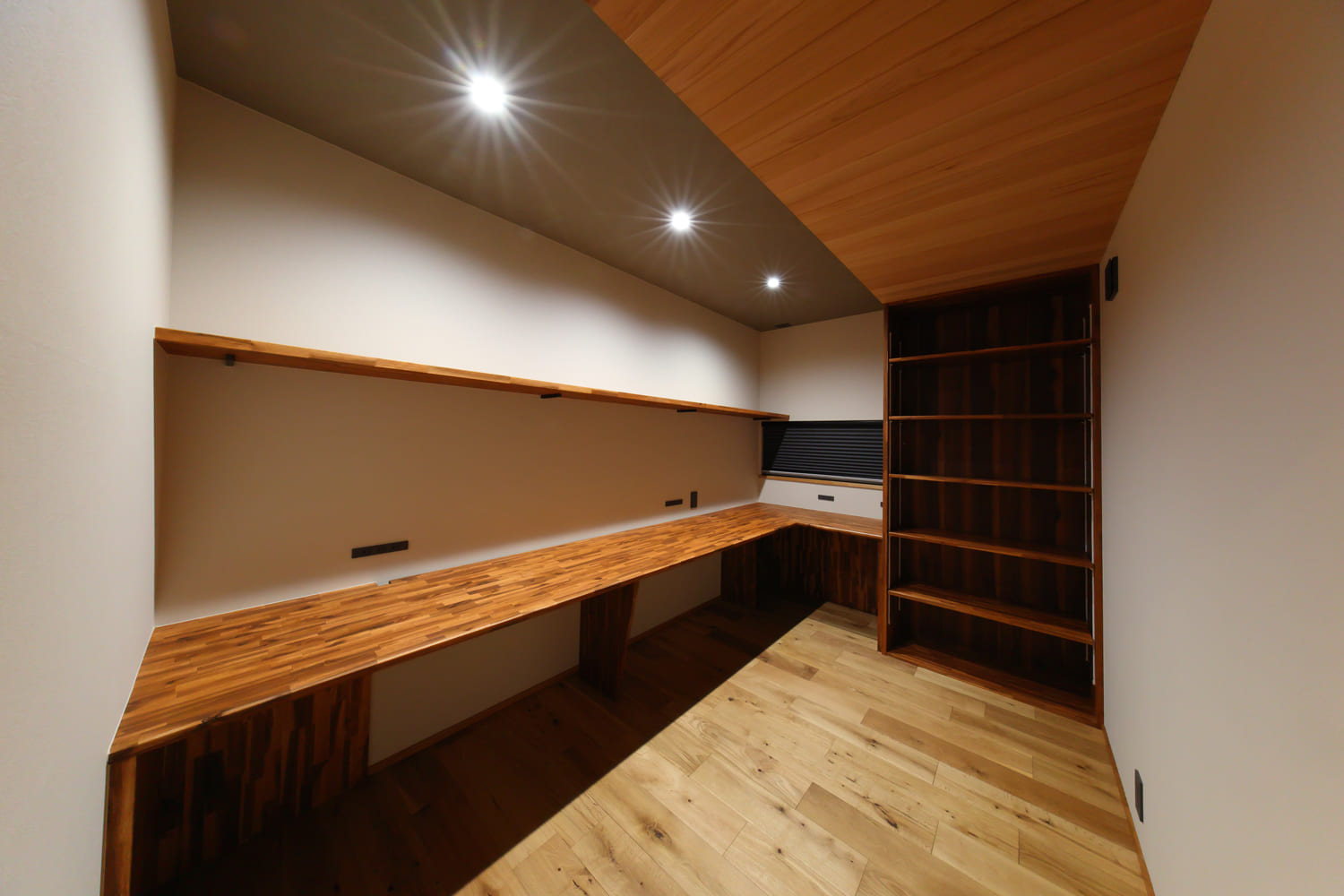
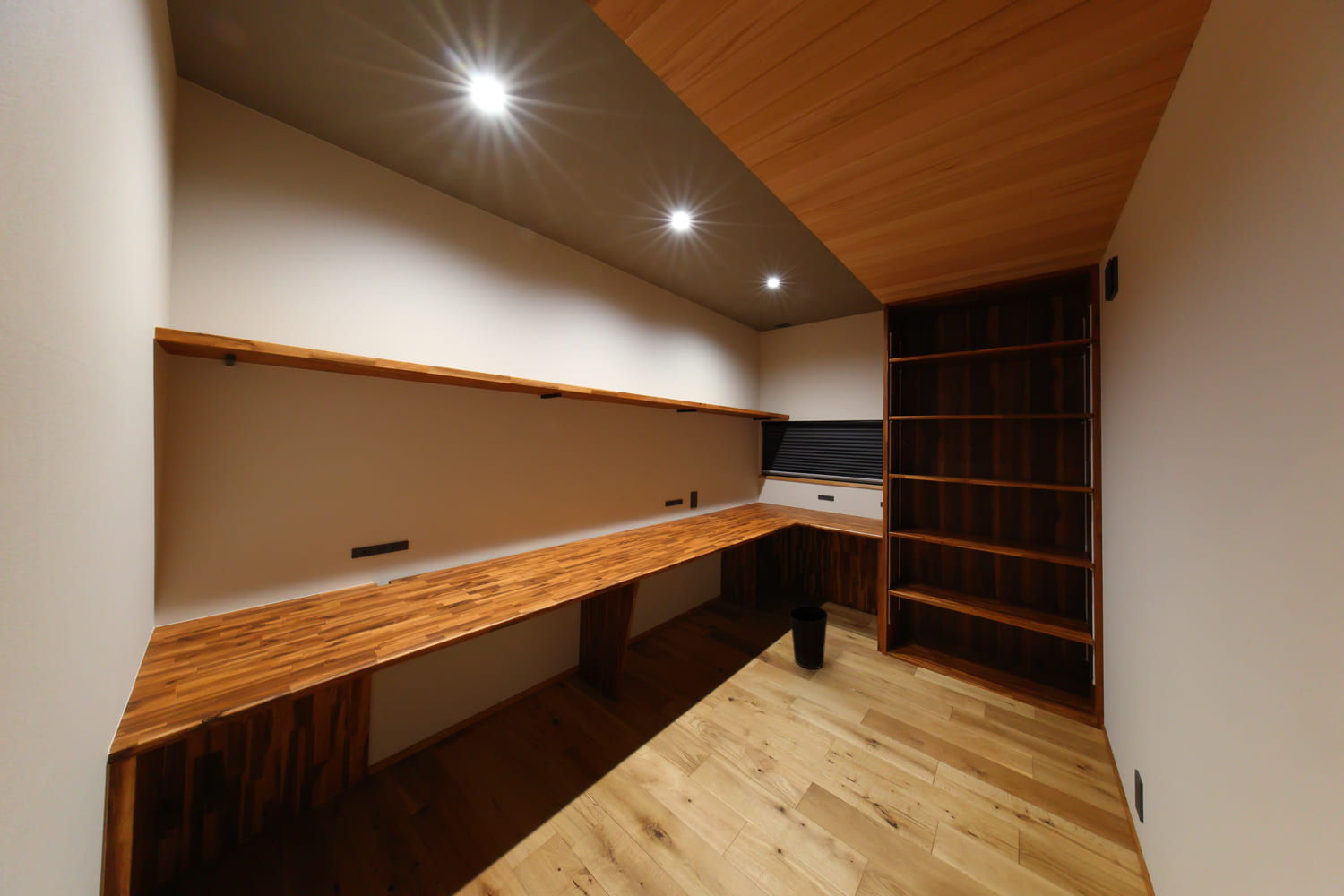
+ waste basket [788,605,829,670]
